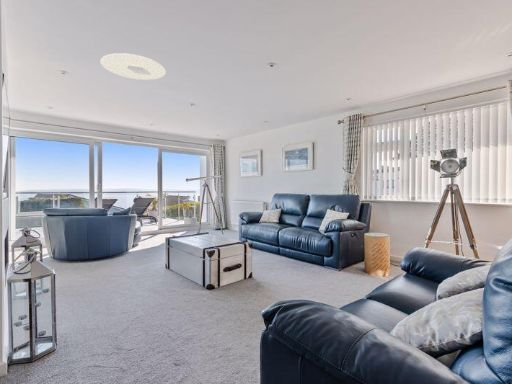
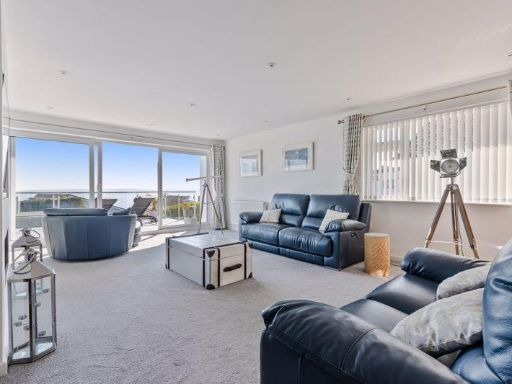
- ceiling light [100,52,167,81]
